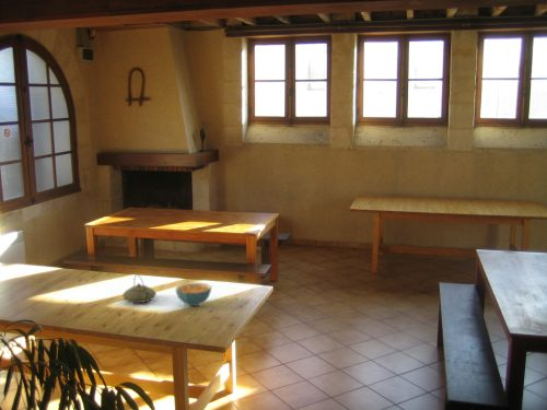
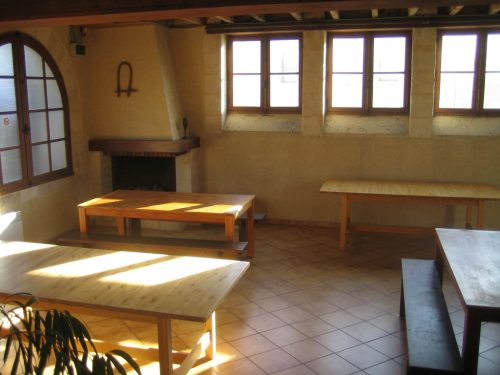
- teapot [121,273,158,304]
- cereal bowl [174,282,212,307]
